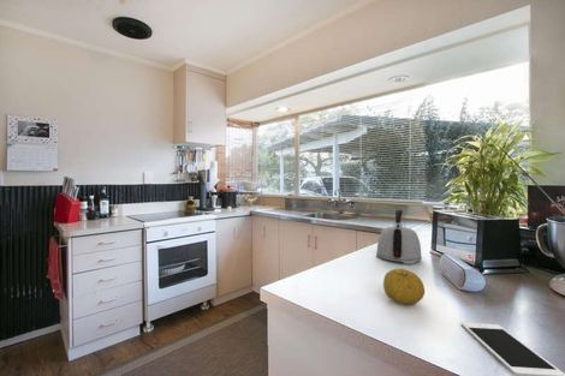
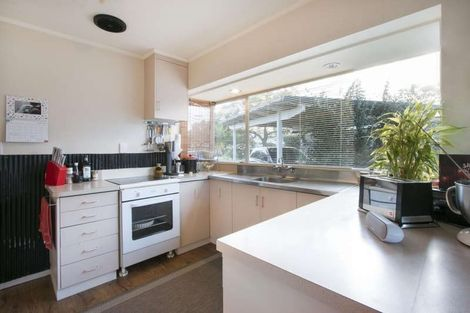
- cell phone [460,322,565,376]
- fruit [382,268,426,306]
- kettle [375,208,423,265]
